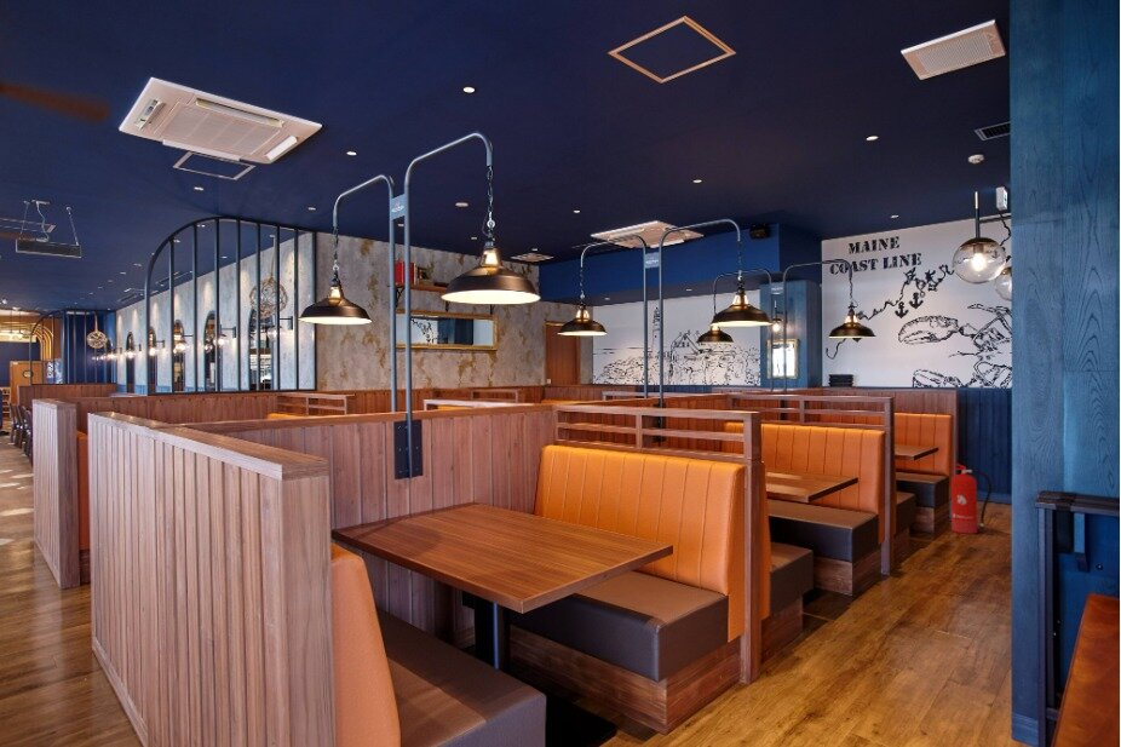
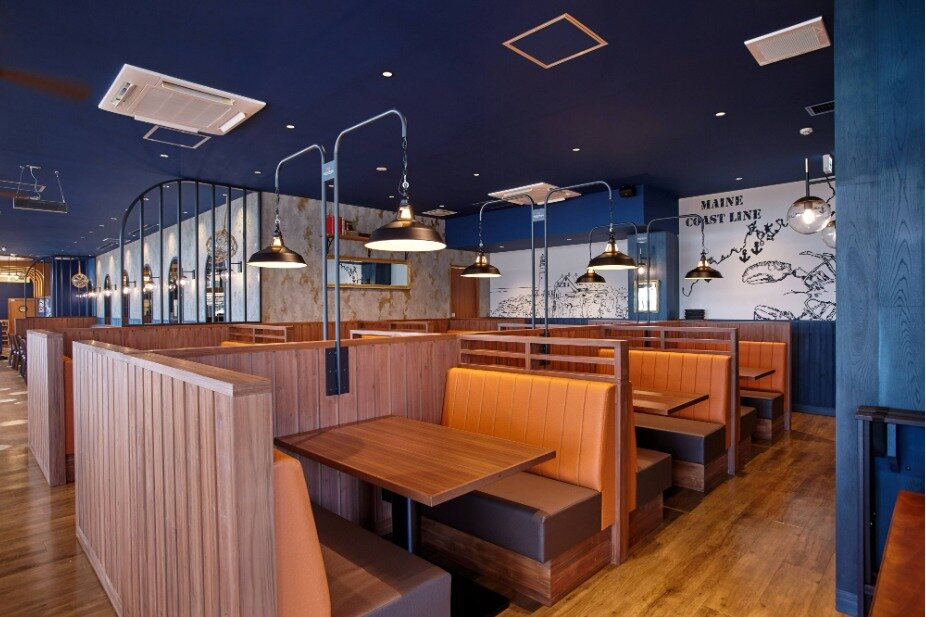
- fire extinguisher [950,462,993,535]
